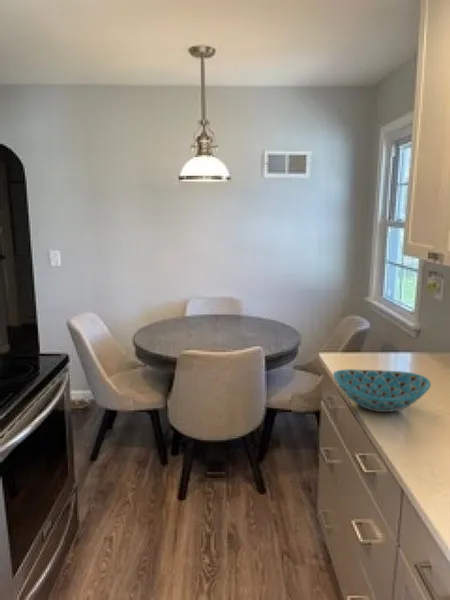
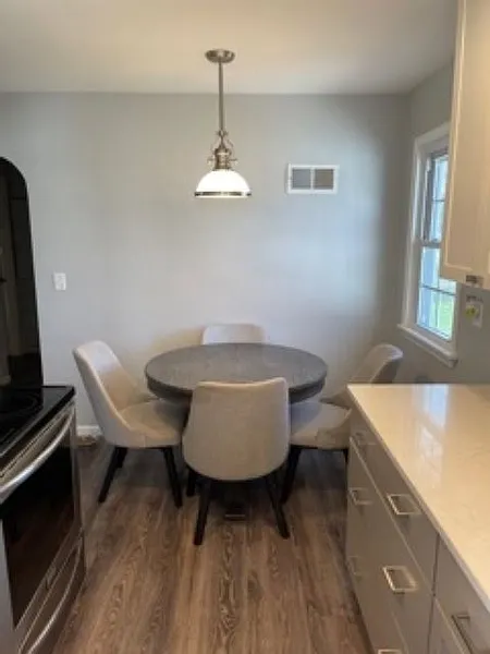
- bowl [332,368,432,413]
